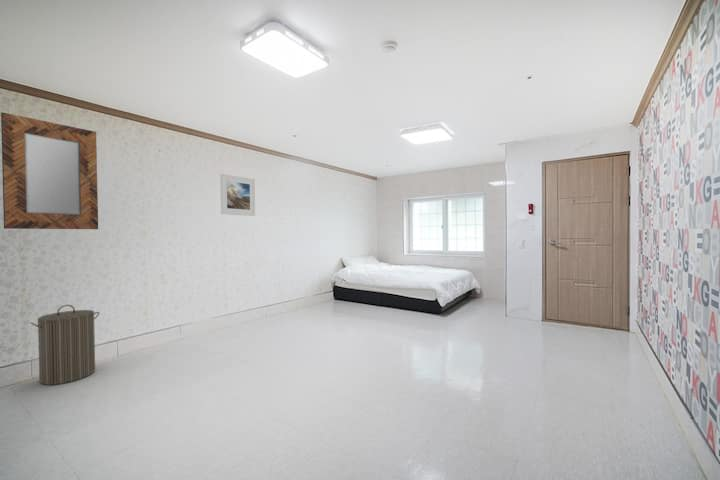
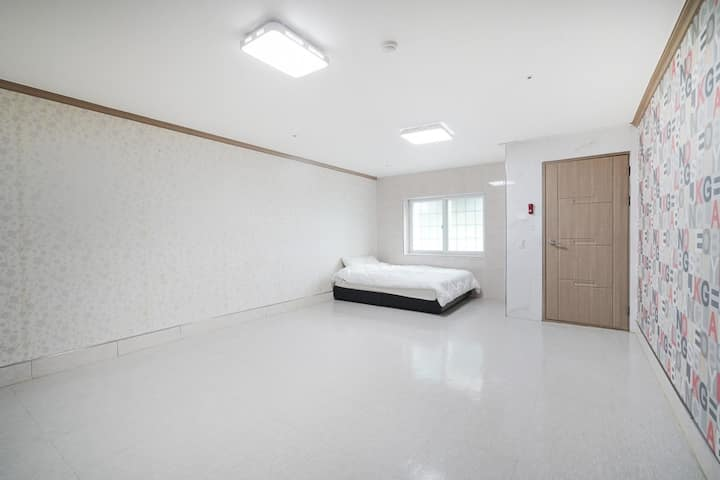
- home mirror [0,111,99,230]
- laundry hamper [30,304,100,386]
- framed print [219,173,256,217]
